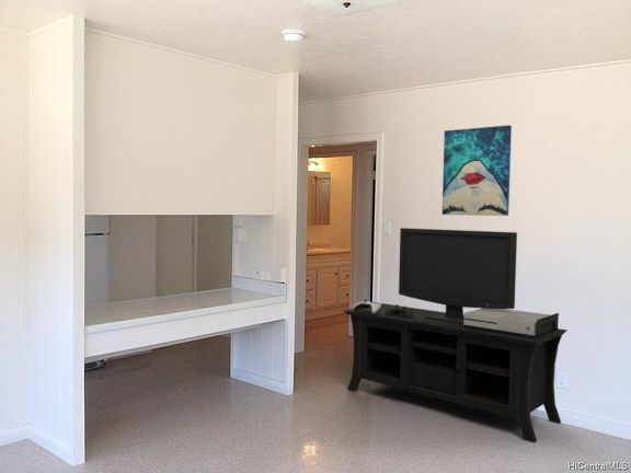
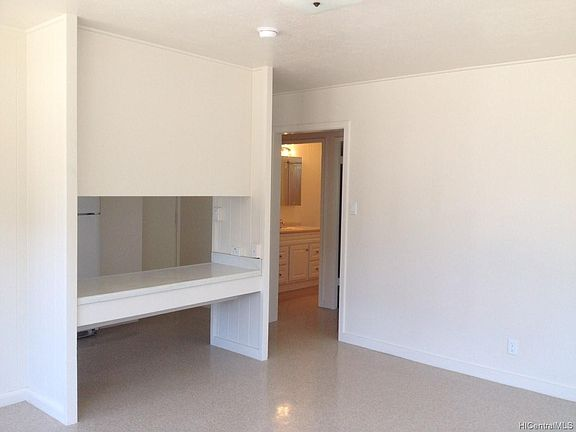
- wall art [441,124,513,217]
- media console [343,227,569,442]
